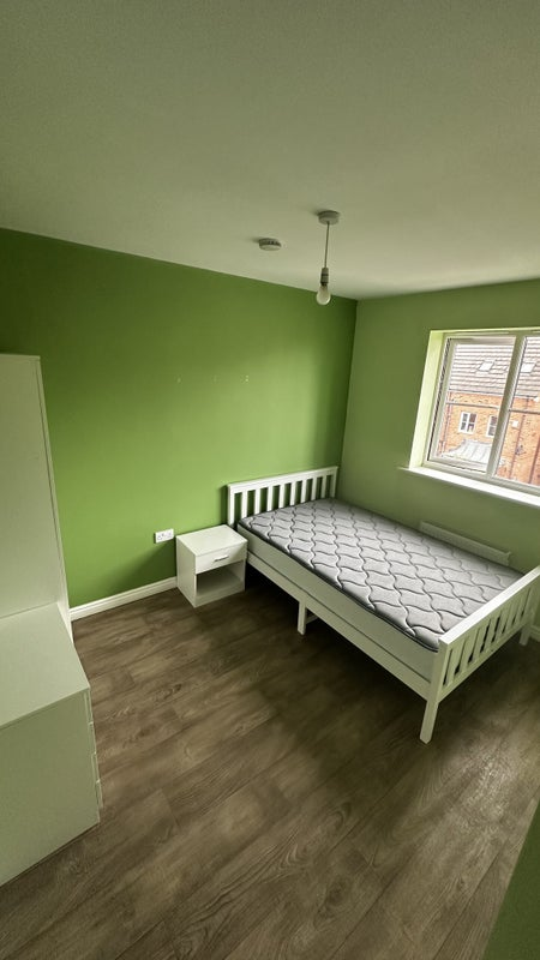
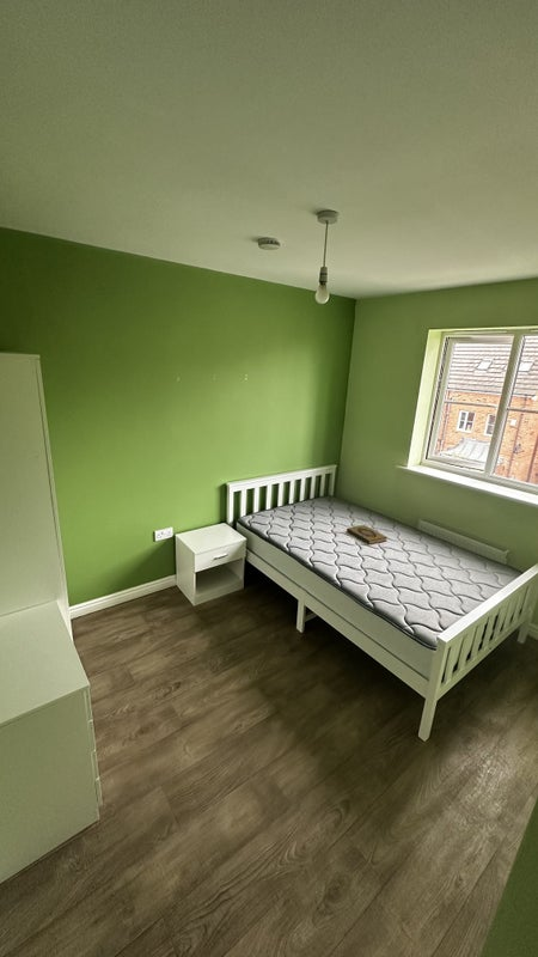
+ hardback book [346,524,389,545]
